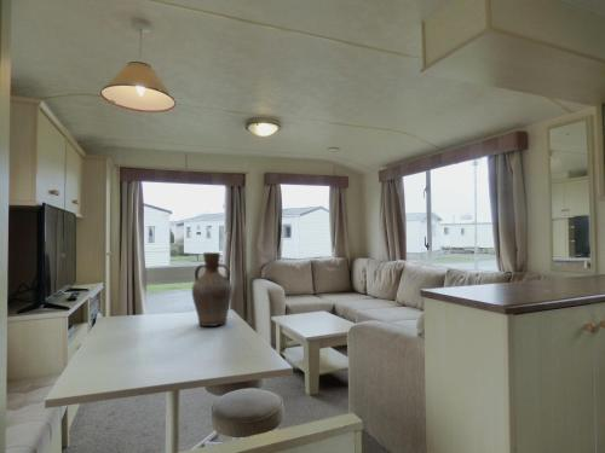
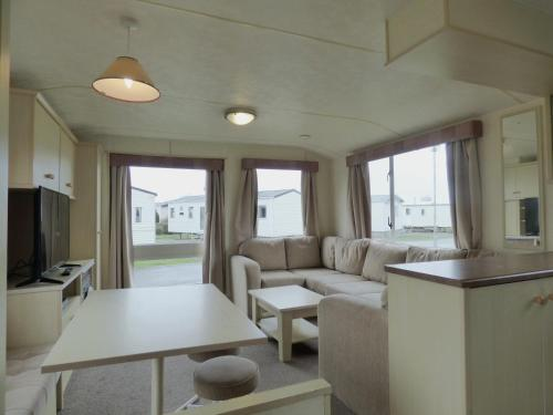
- vase [191,251,234,327]
